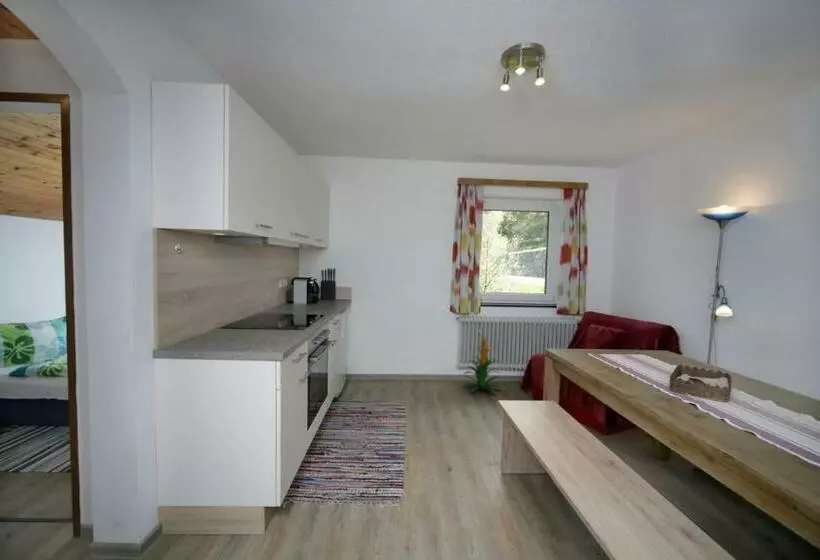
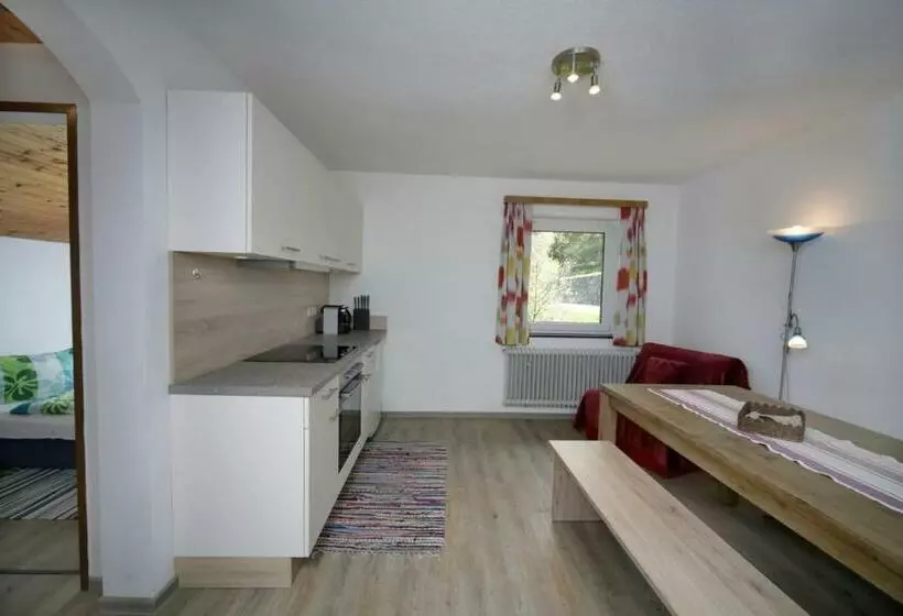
- indoor plant [462,331,503,395]
